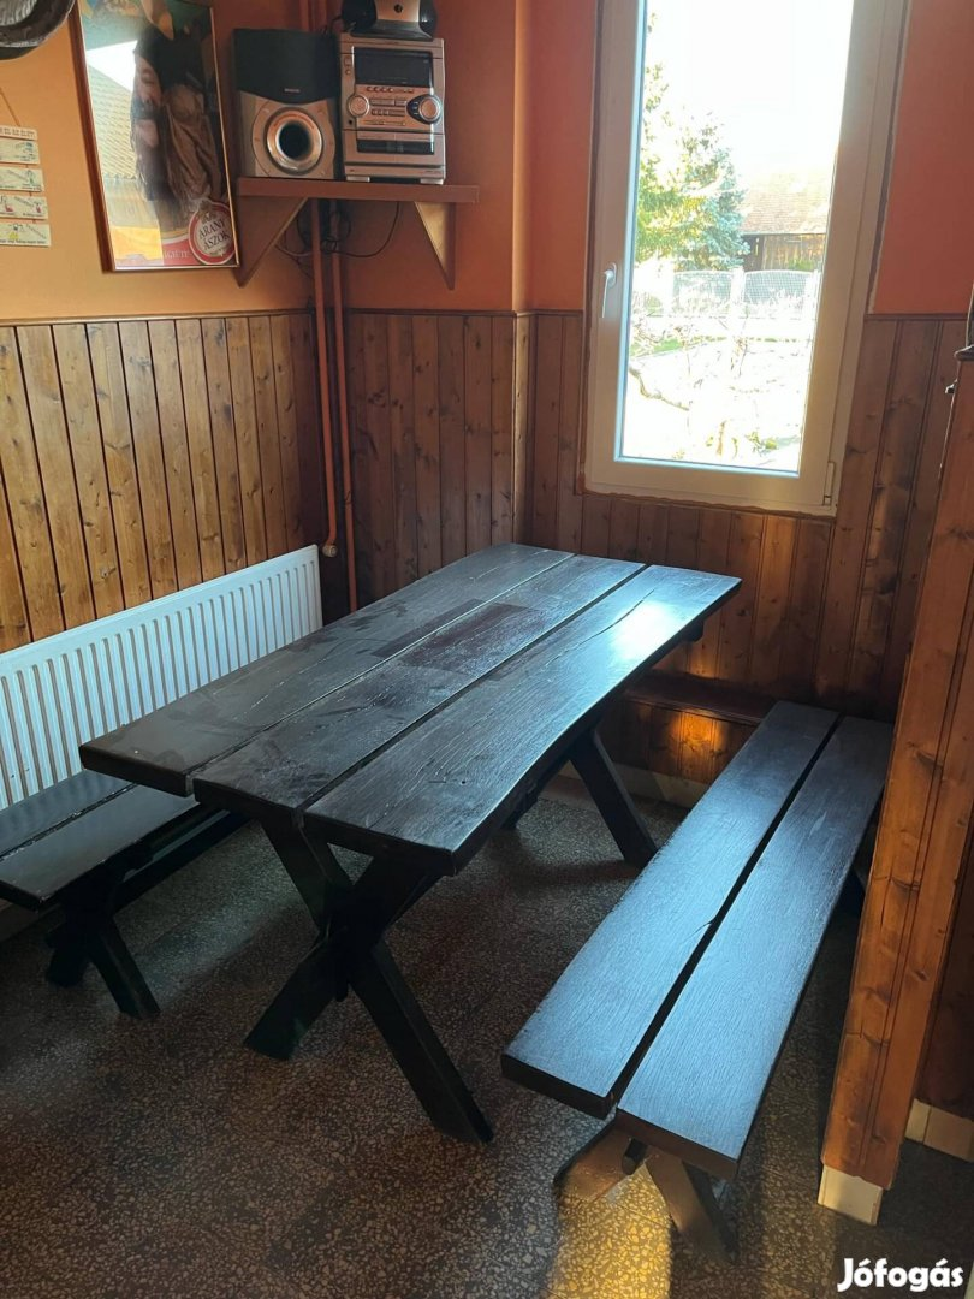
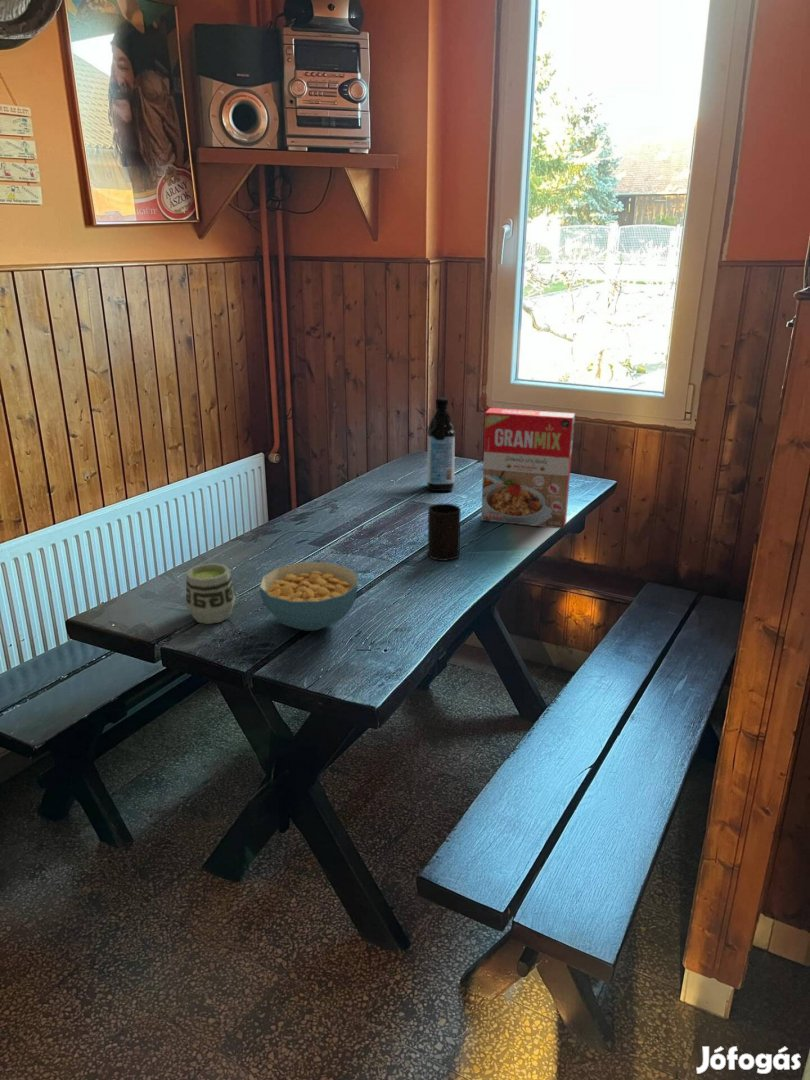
+ cup [185,562,237,625]
+ cereal box [480,407,576,530]
+ cup [427,503,462,562]
+ cereal bowl [258,561,359,632]
+ water bottle [426,397,457,492]
